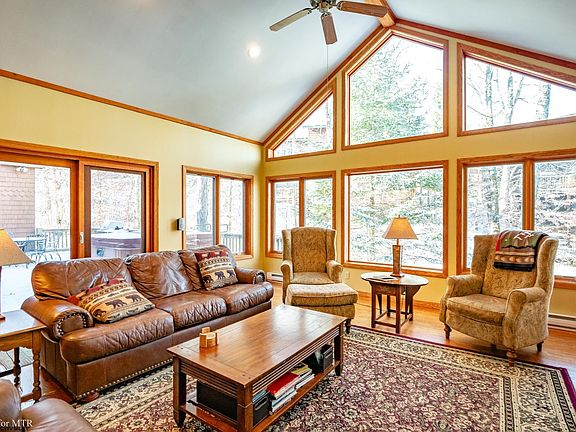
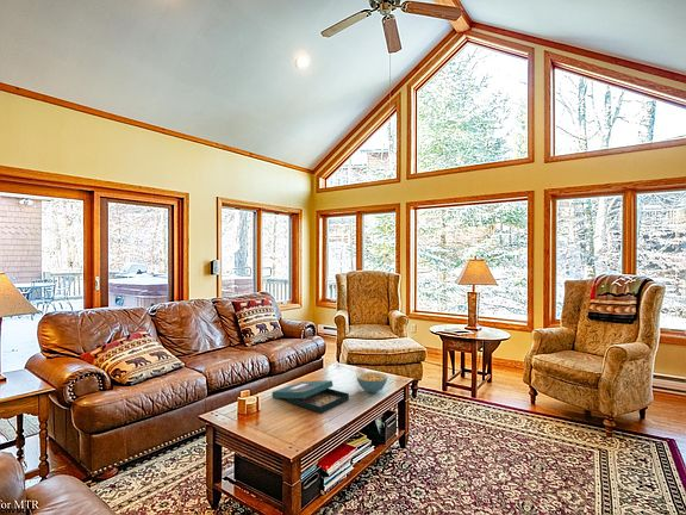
+ board game [270,379,350,414]
+ cereal bowl [356,371,388,395]
